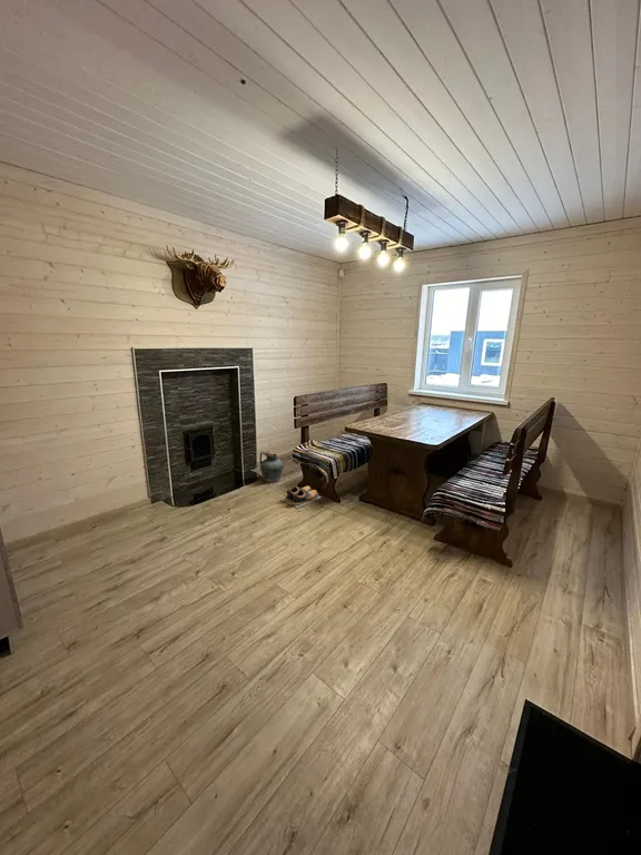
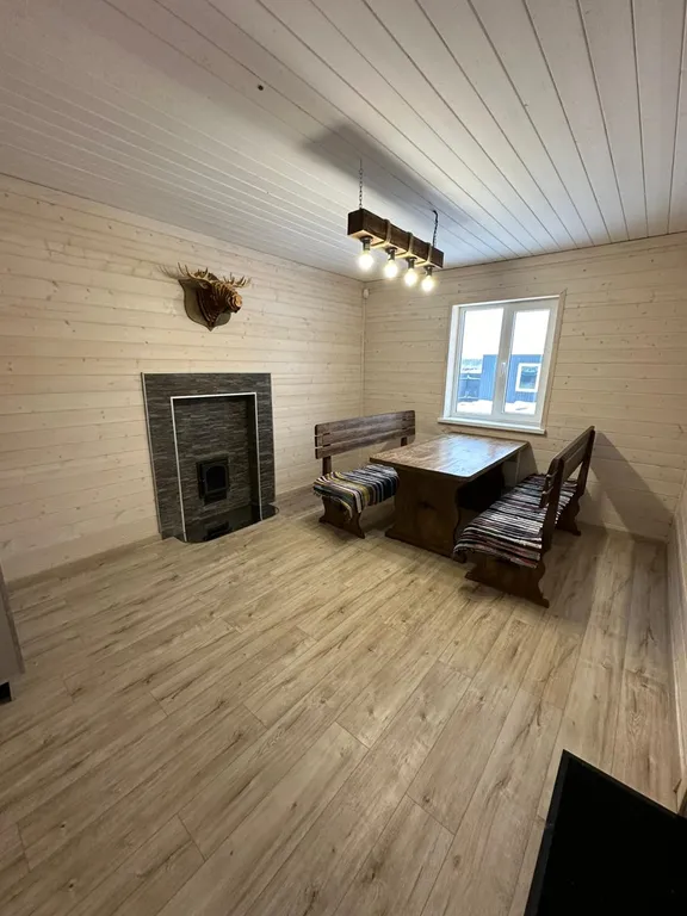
- shoes [279,485,323,509]
- ceramic jug [258,450,285,483]
